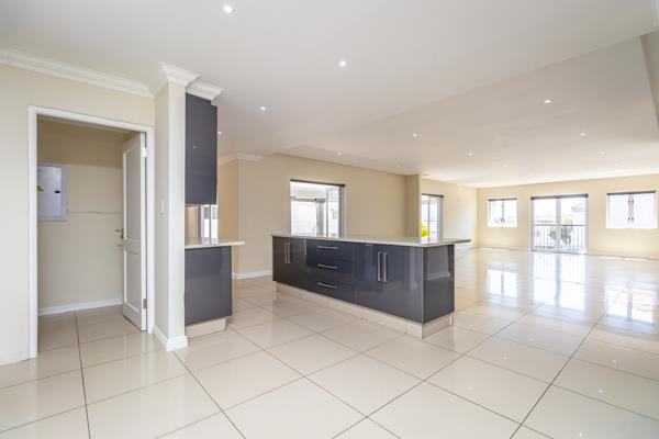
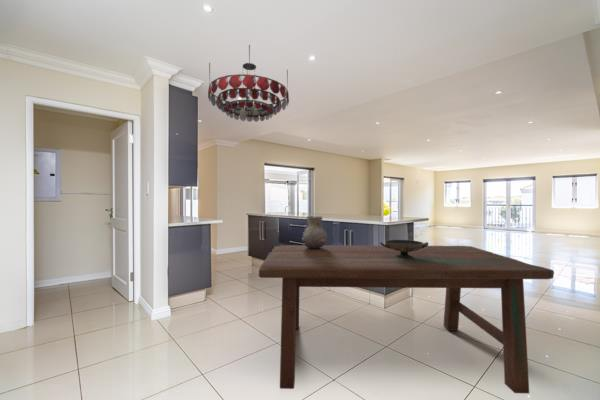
+ chandelier [207,44,290,123]
+ vase [301,215,328,248]
+ dining table [258,244,555,394]
+ decorative bowl [379,239,430,258]
